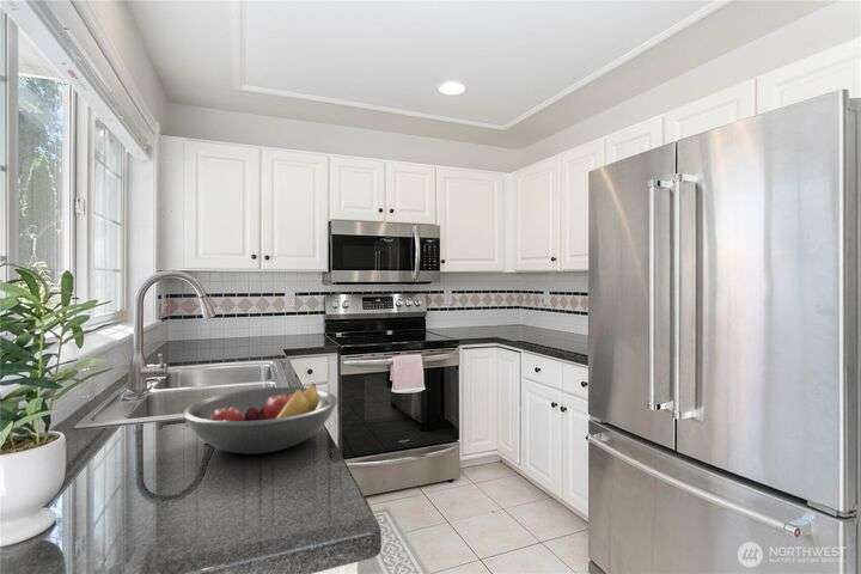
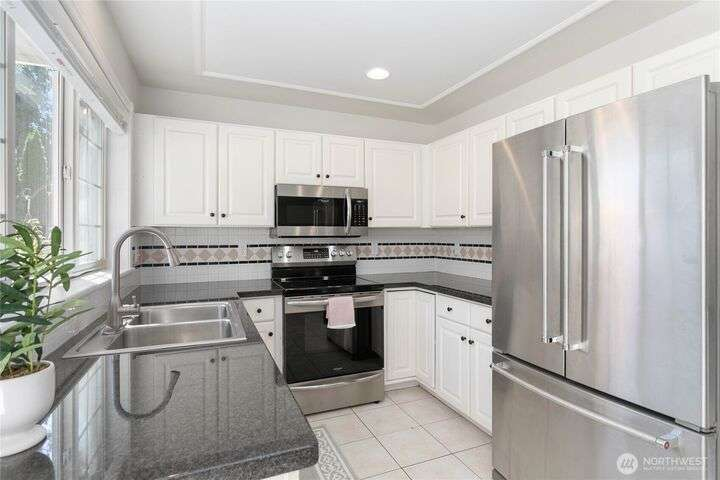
- fruit bowl [182,383,338,456]
